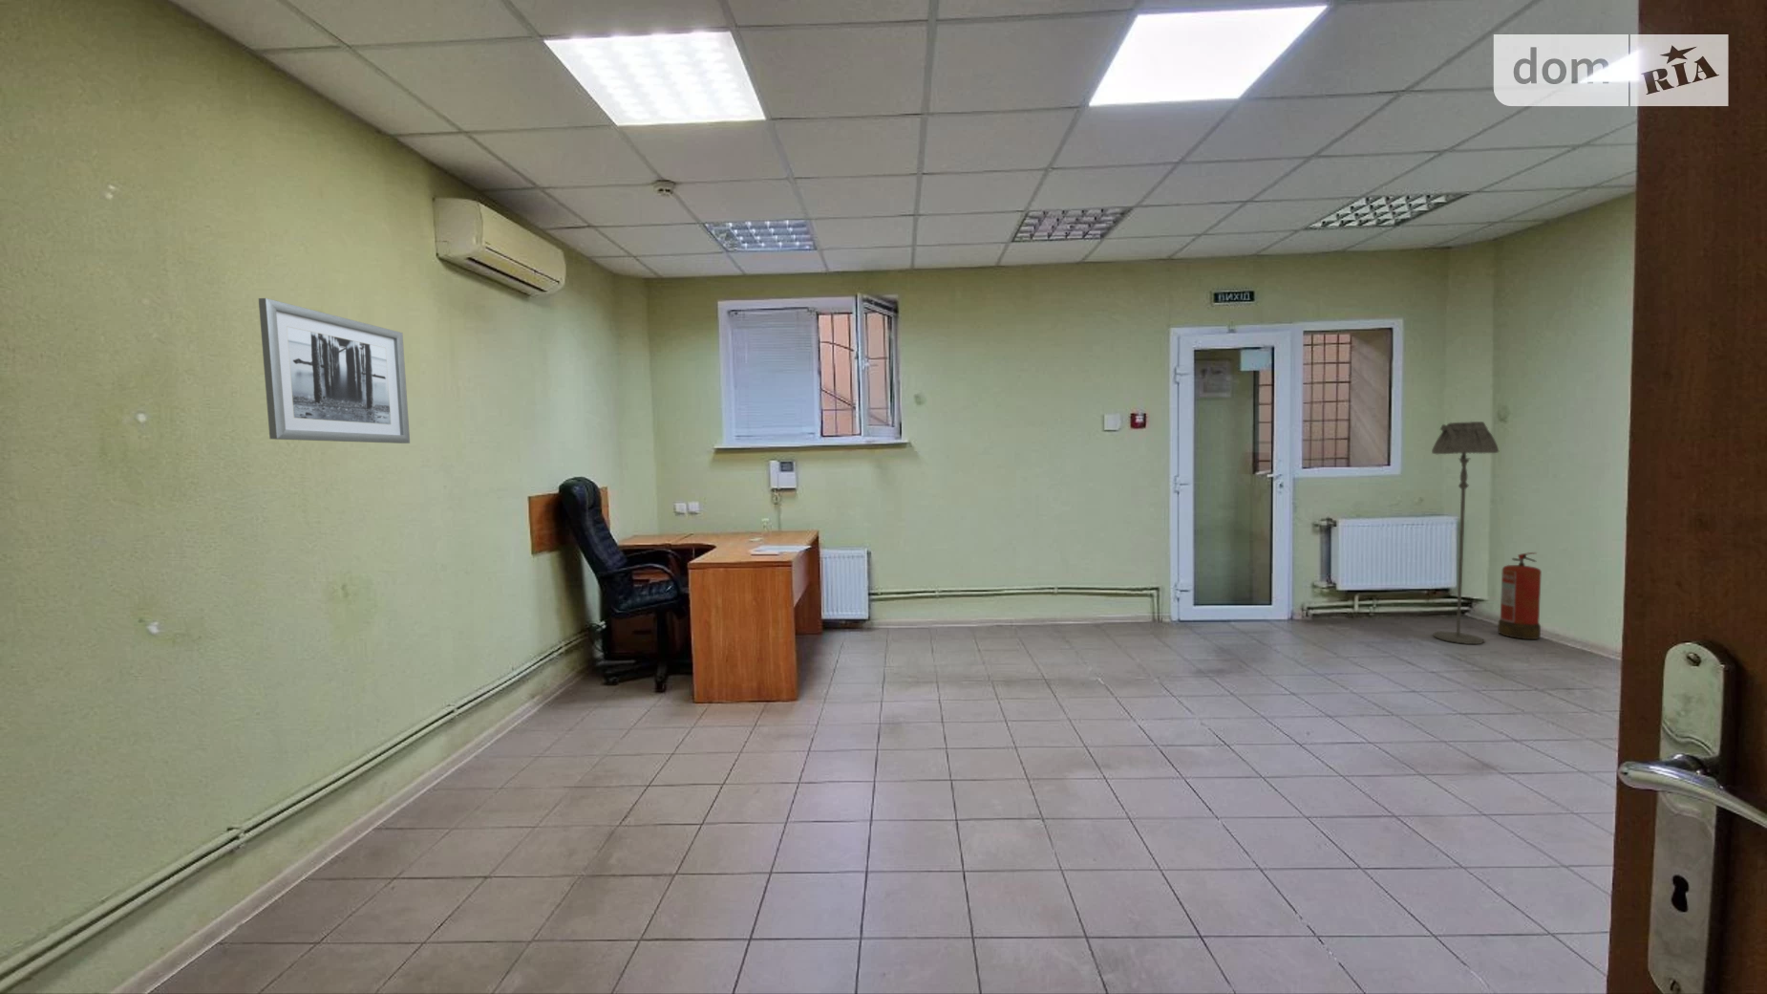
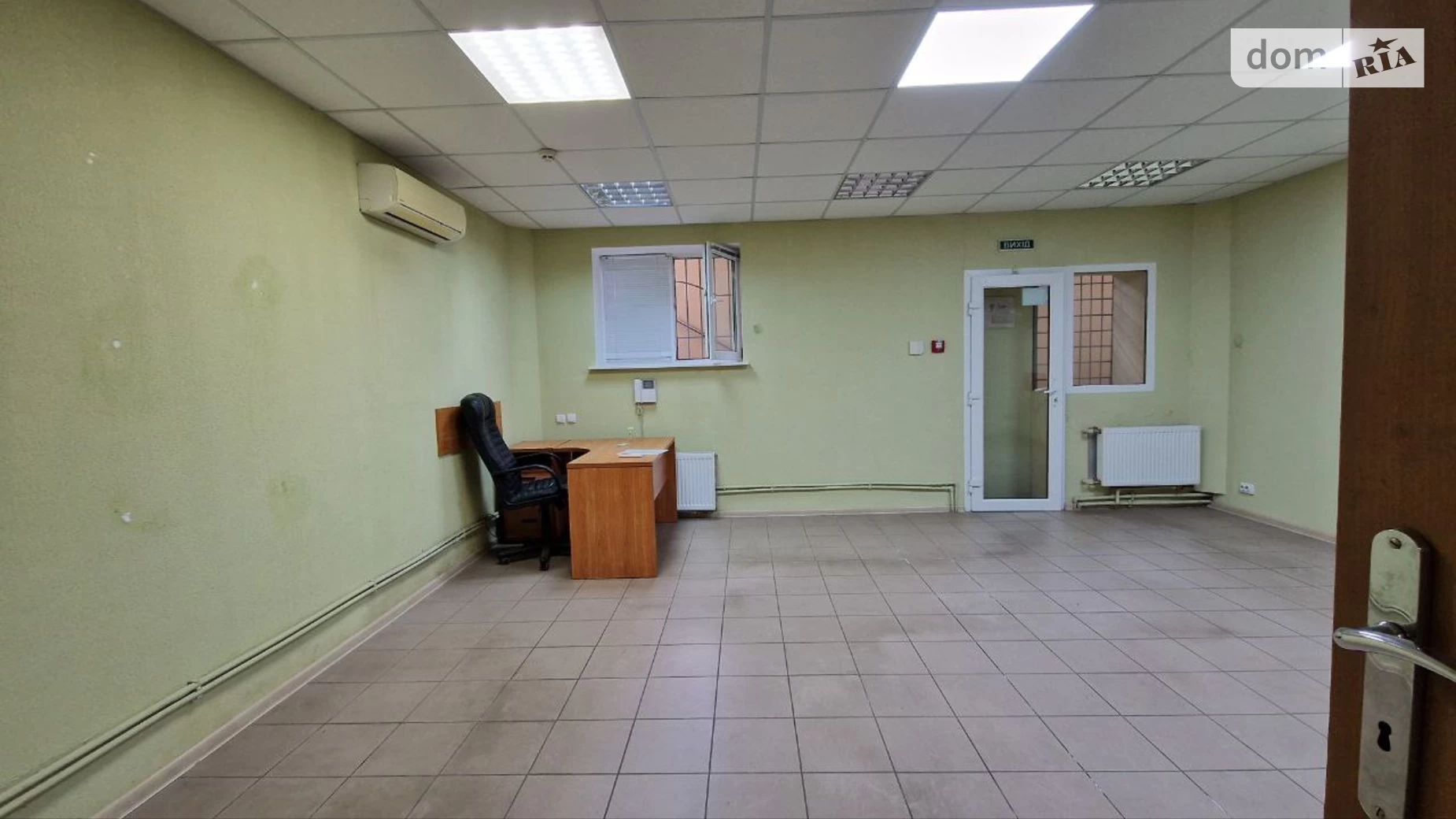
- floor lamp [1431,421,1500,646]
- fire extinguisher [1496,551,1542,641]
- wall art [257,297,410,444]
